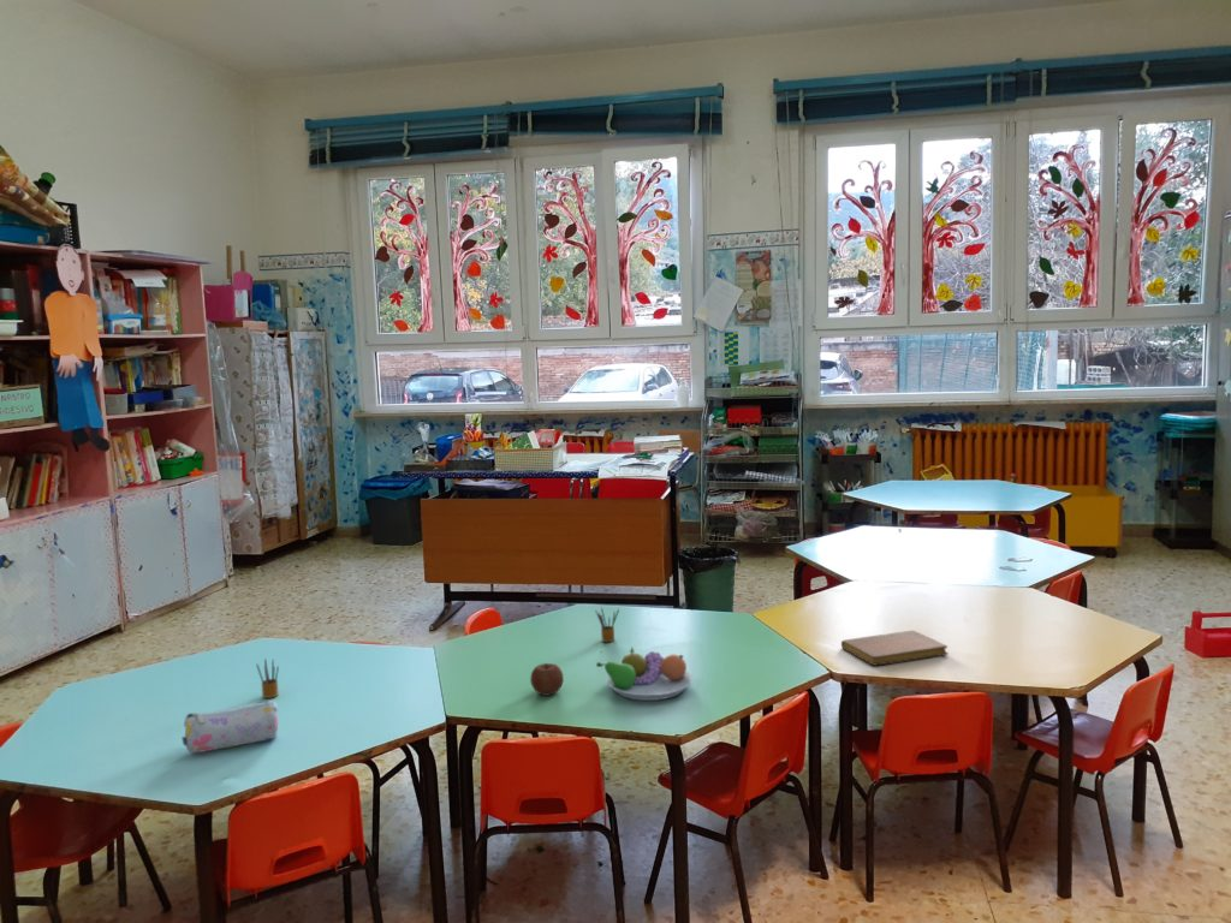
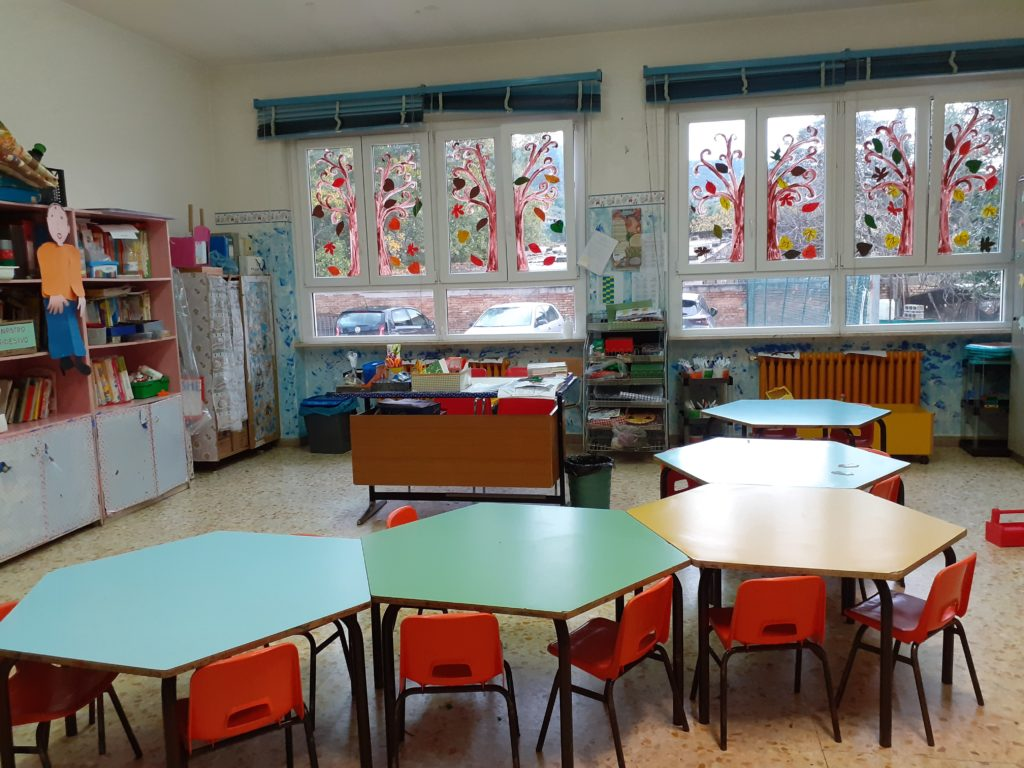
- pencil case [180,699,279,754]
- notebook [840,630,950,667]
- pencil box [595,607,620,643]
- fruit bowl [595,645,694,702]
- pencil box [255,656,280,699]
- apple [529,662,565,697]
